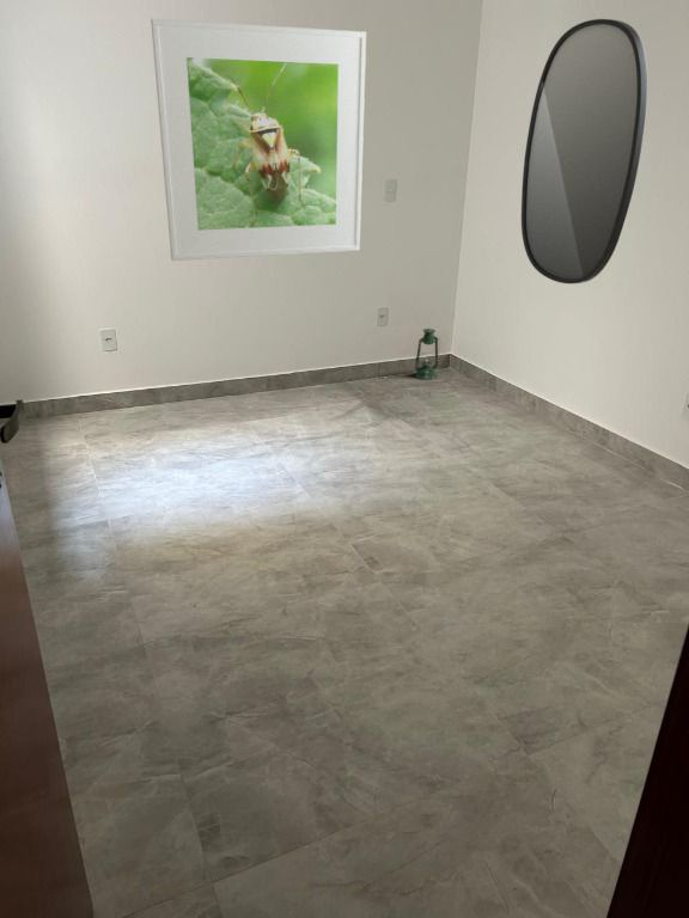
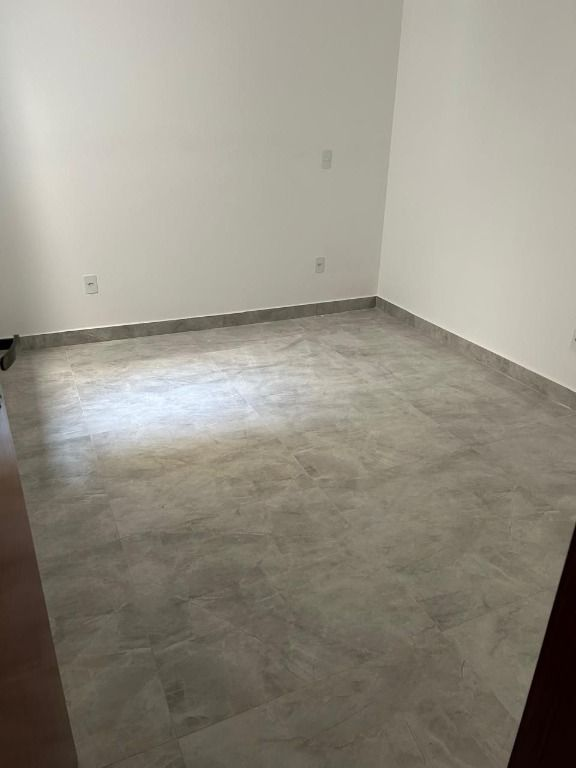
- home mirror [520,18,648,284]
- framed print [150,17,367,262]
- lantern [413,325,441,381]
